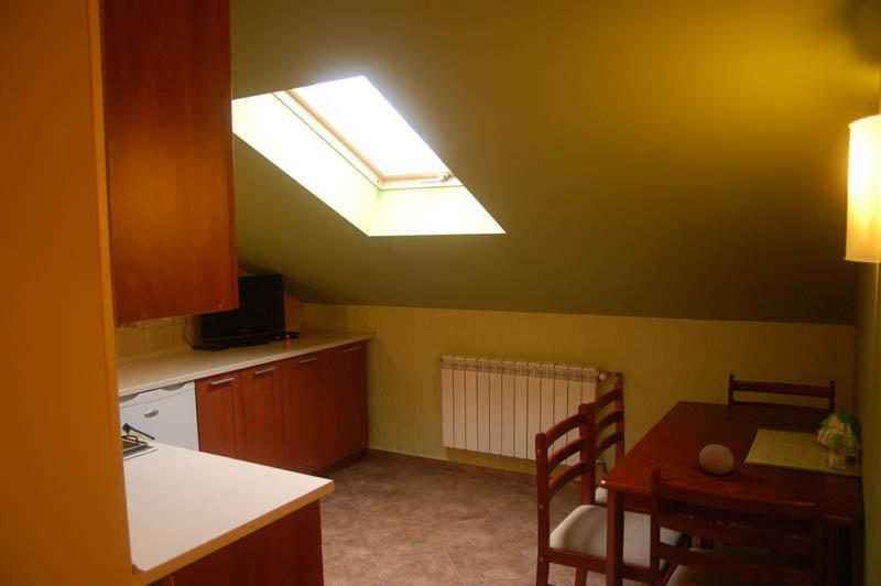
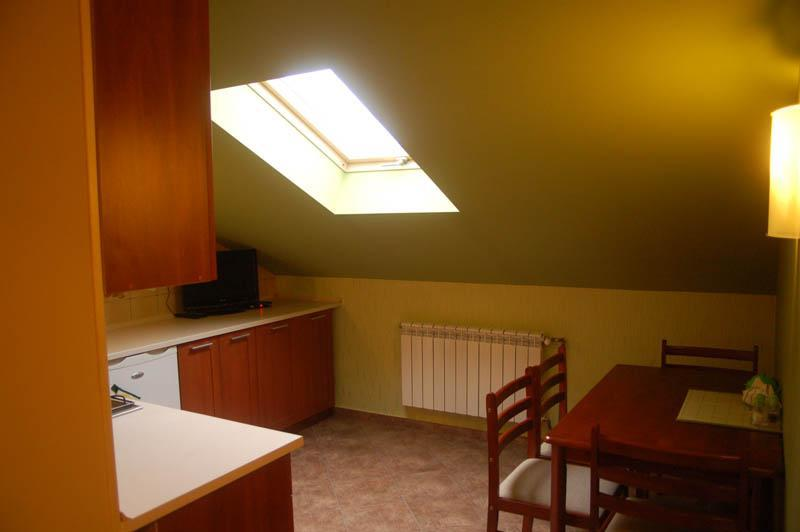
- fruit [698,443,736,476]
